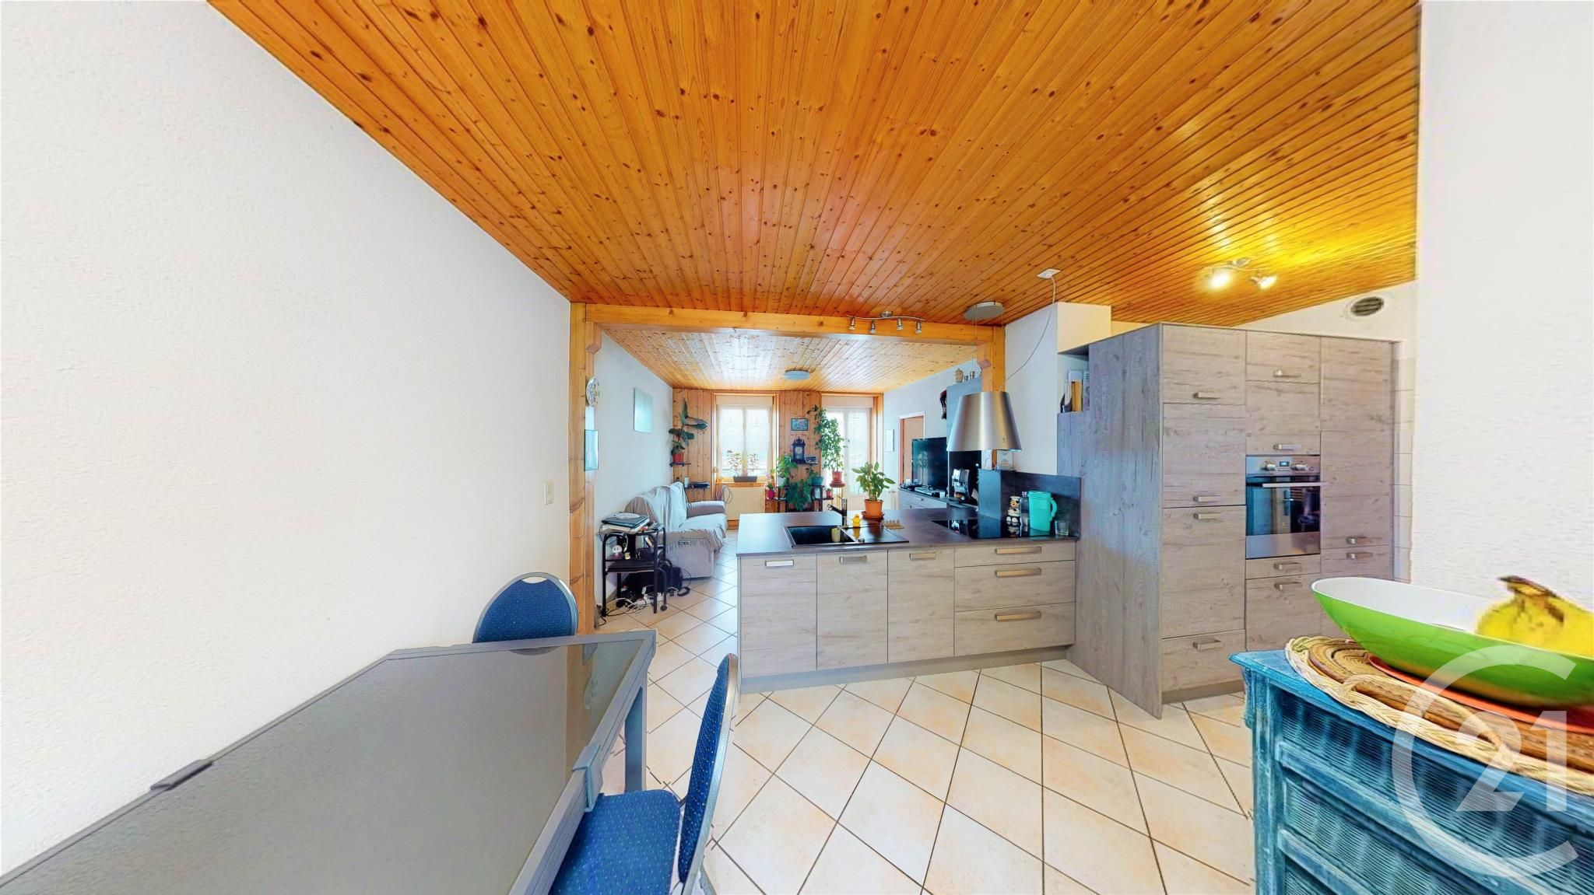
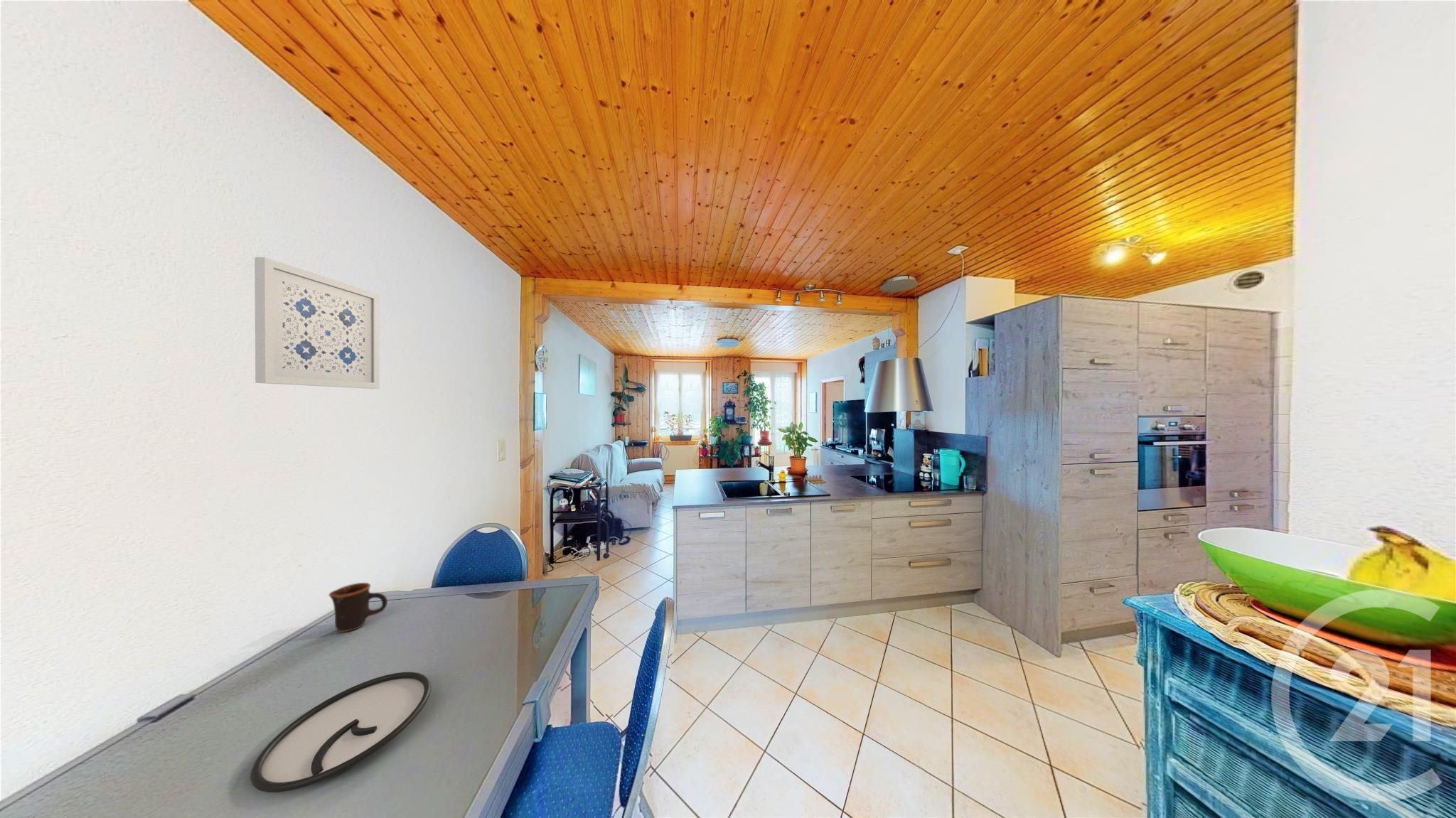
+ wall art [254,257,380,389]
+ mug [328,582,388,633]
+ plate [250,672,432,793]
